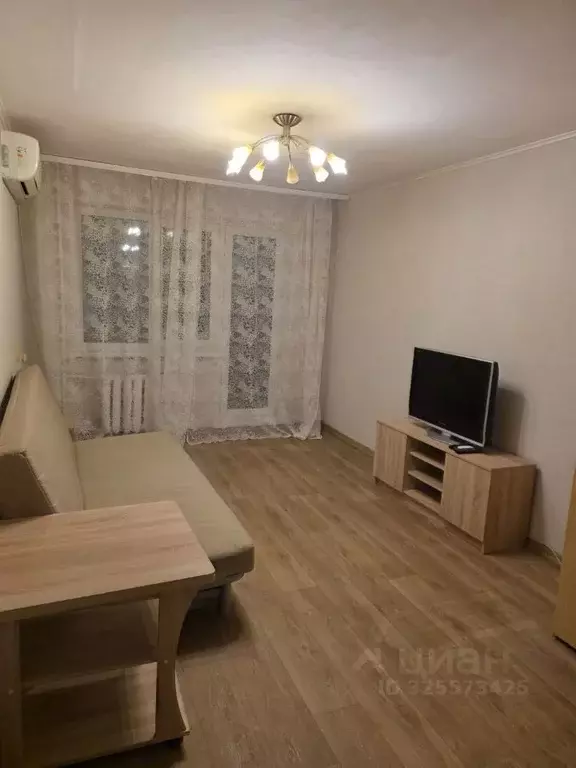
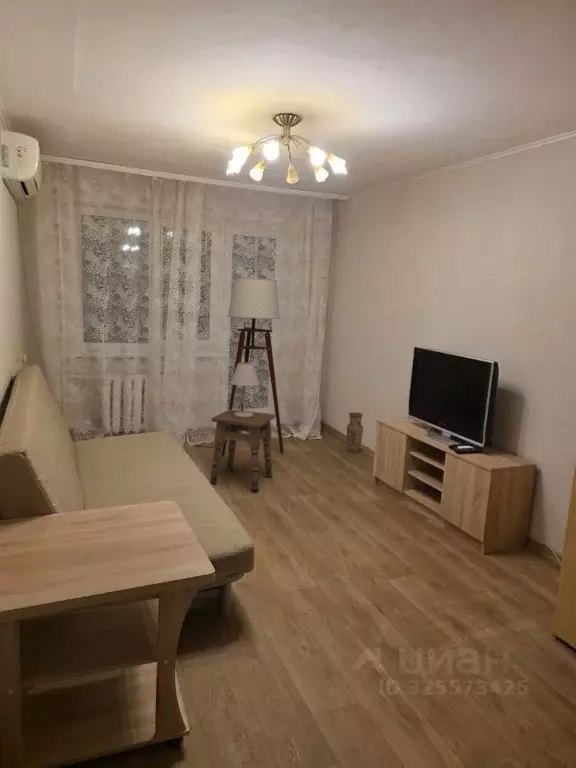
+ vase [346,411,364,453]
+ table lamp [229,362,261,418]
+ side table [209,409,276,492]
+ floor lamp [192,277,284,457]
